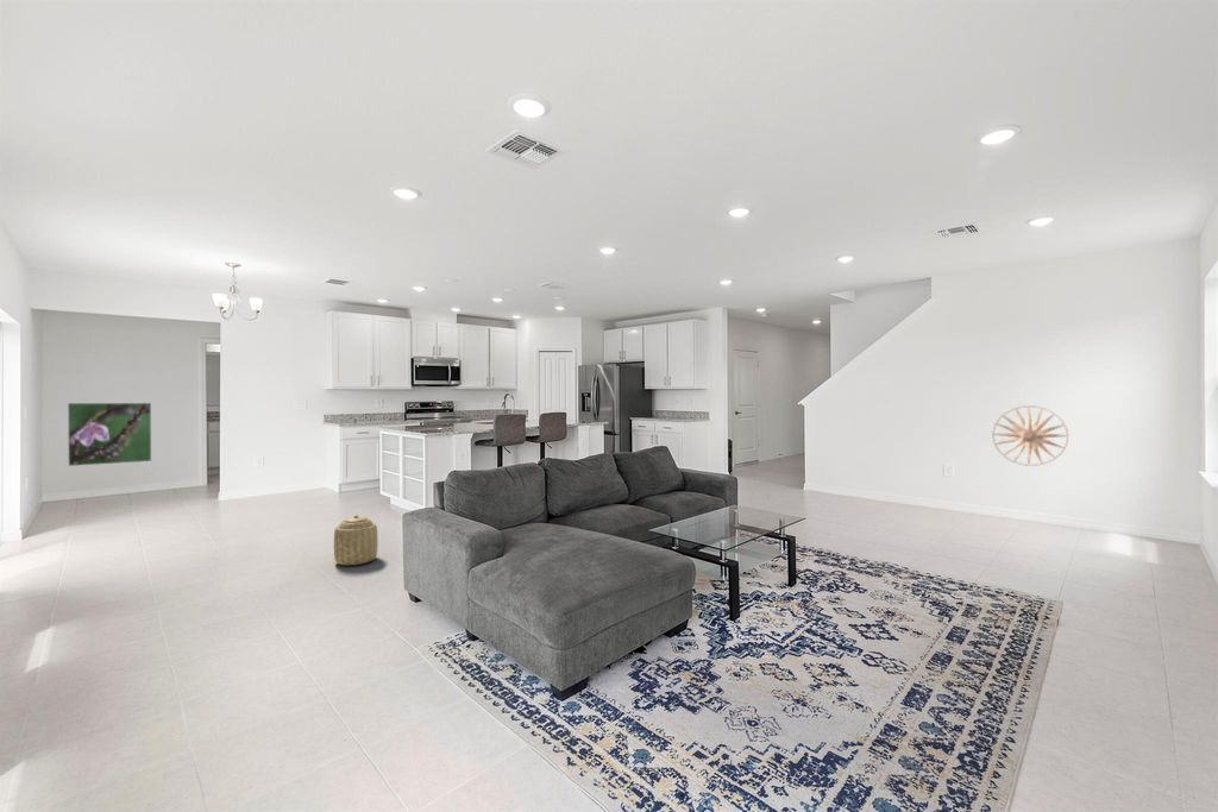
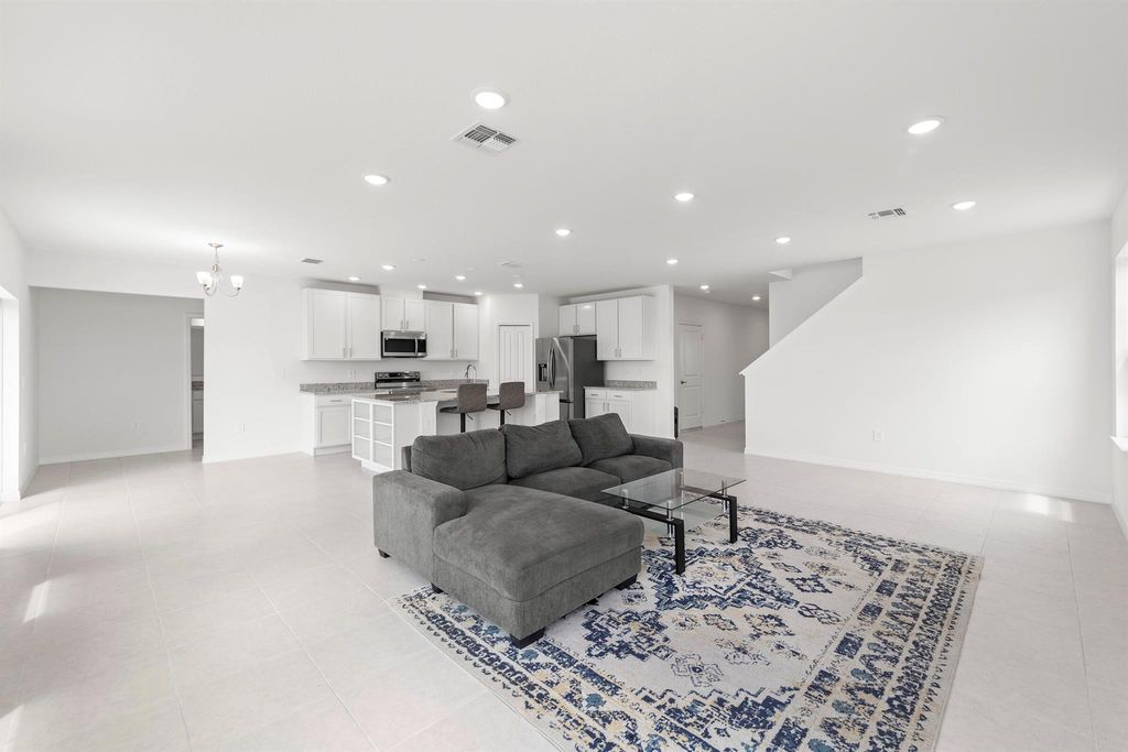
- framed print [67,402,152,467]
- wall art [991,404,1069,467]
- basket [333,514,379,567]
